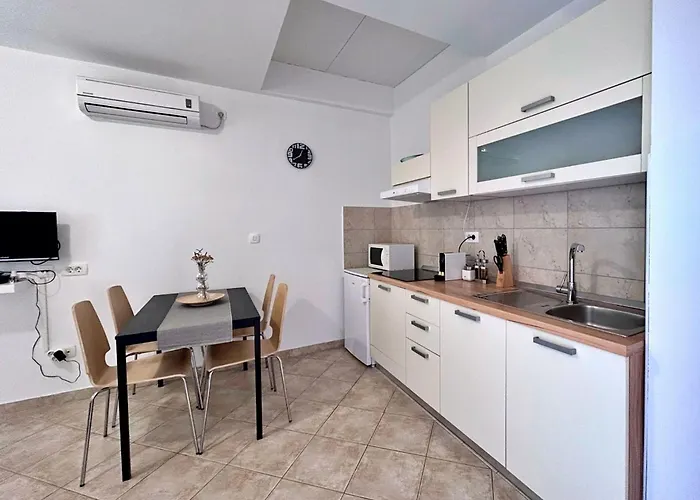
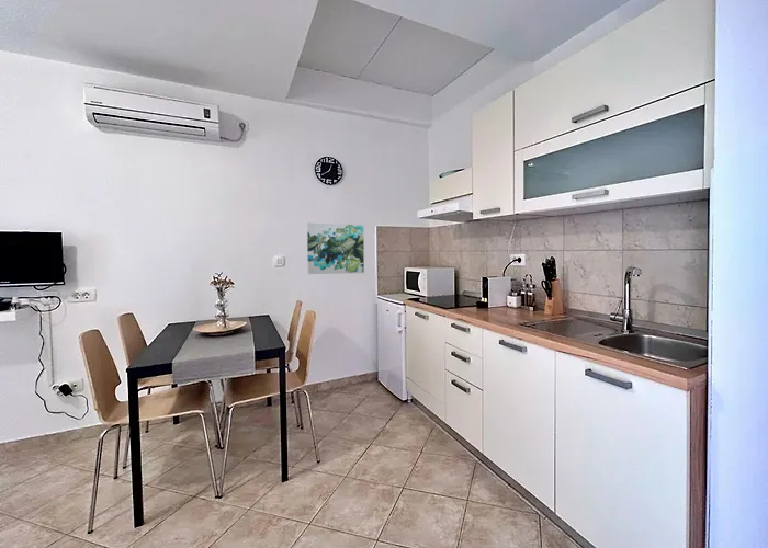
+ wall art [306,221,365,275]
